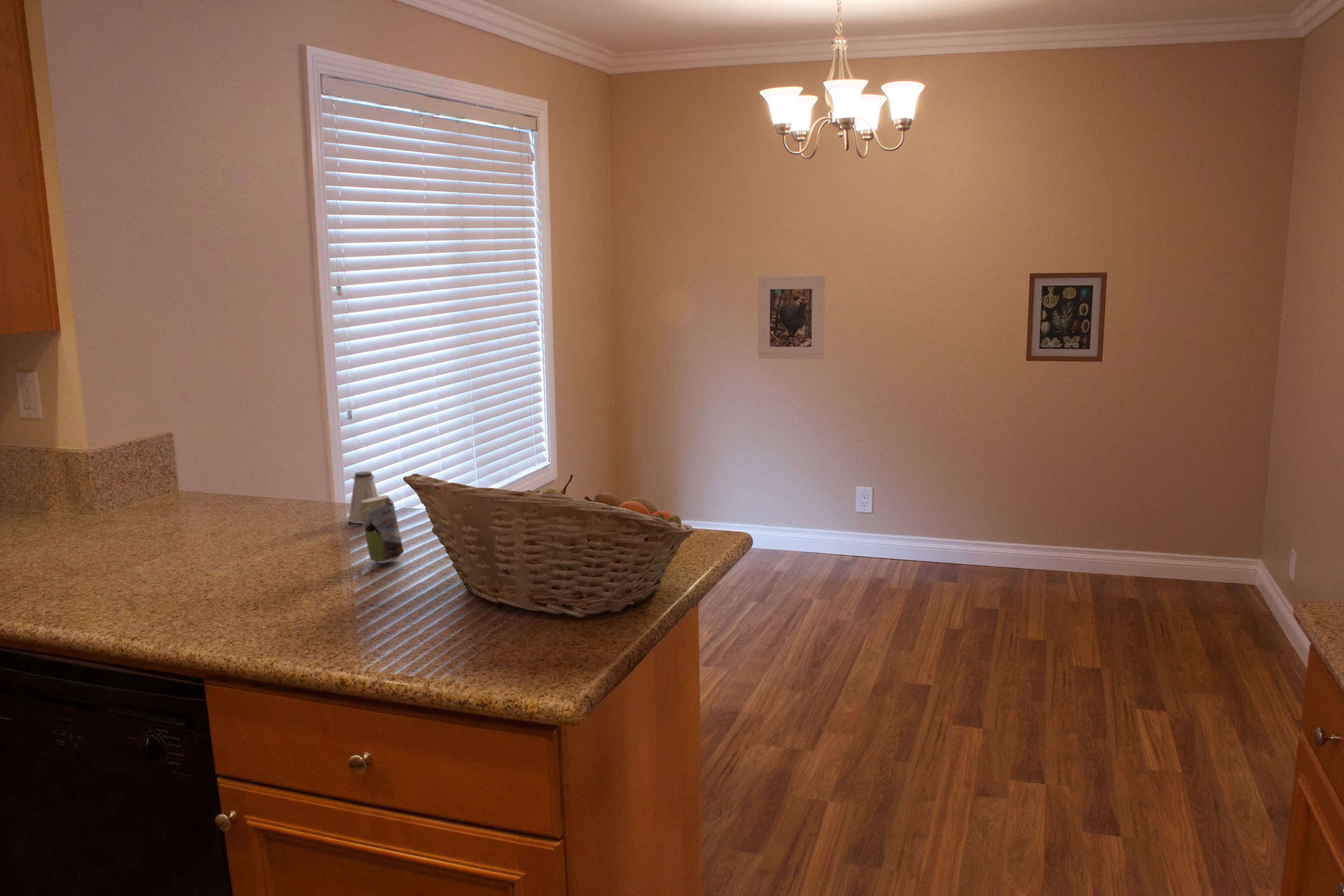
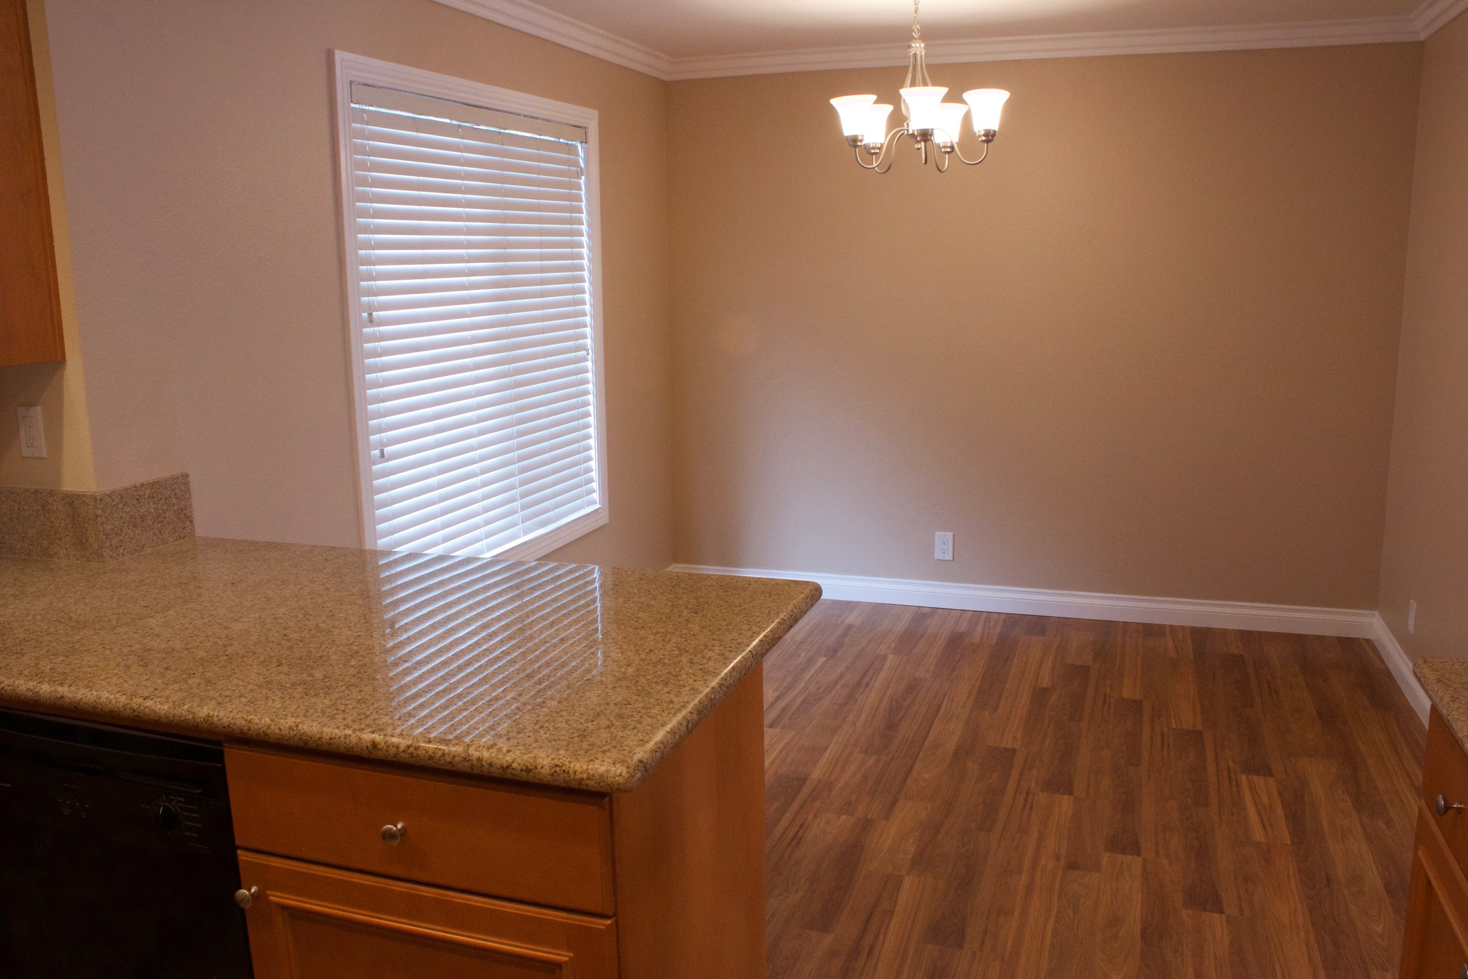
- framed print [757,276,825,360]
- wall art [1026,272,1108,362]
- saltshaker [348,471,379,524]
- beverage can [360,495,404,564]
- fruit basket [403,473,695,618]
